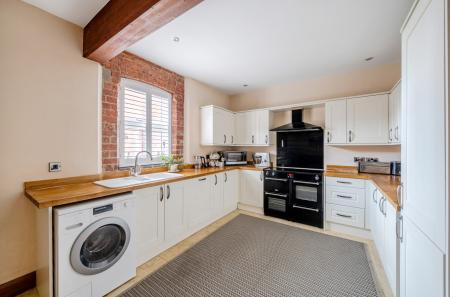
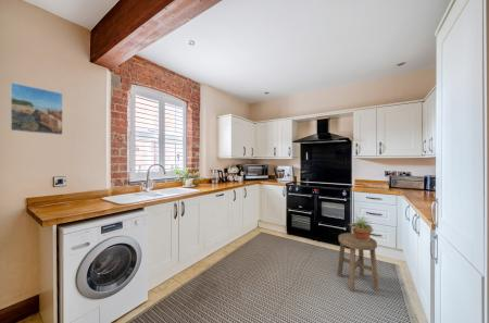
+ stool [336,232,380,293]
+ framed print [9,82,64,136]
+ potted plant [347,214,375,241]
